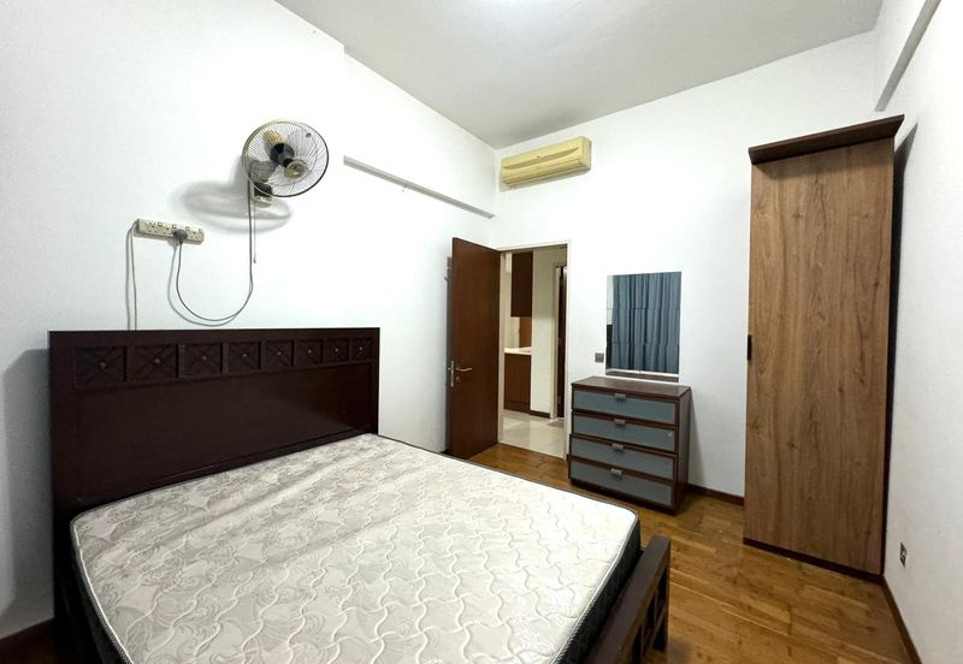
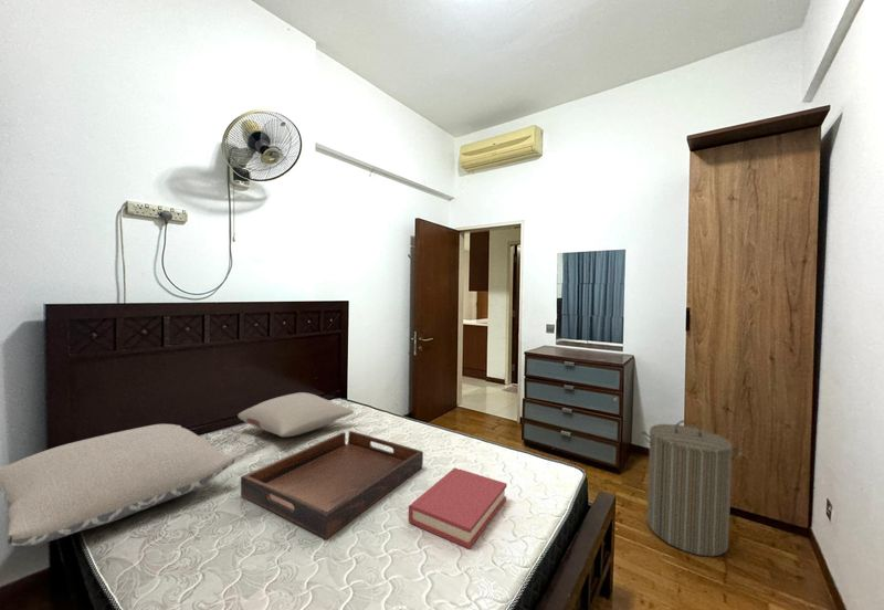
+ hardback book [408,466,508,550]
+ serving tray [240,430,424,540]
+ pillow [236,391,355,438]
+ pillow [0,423,235,547]
+ laundry hamper [640,419,744,557]
